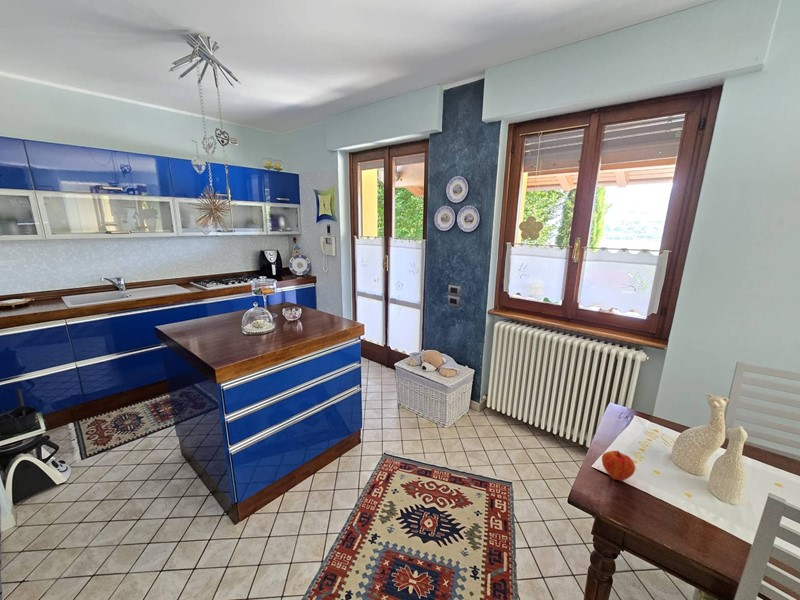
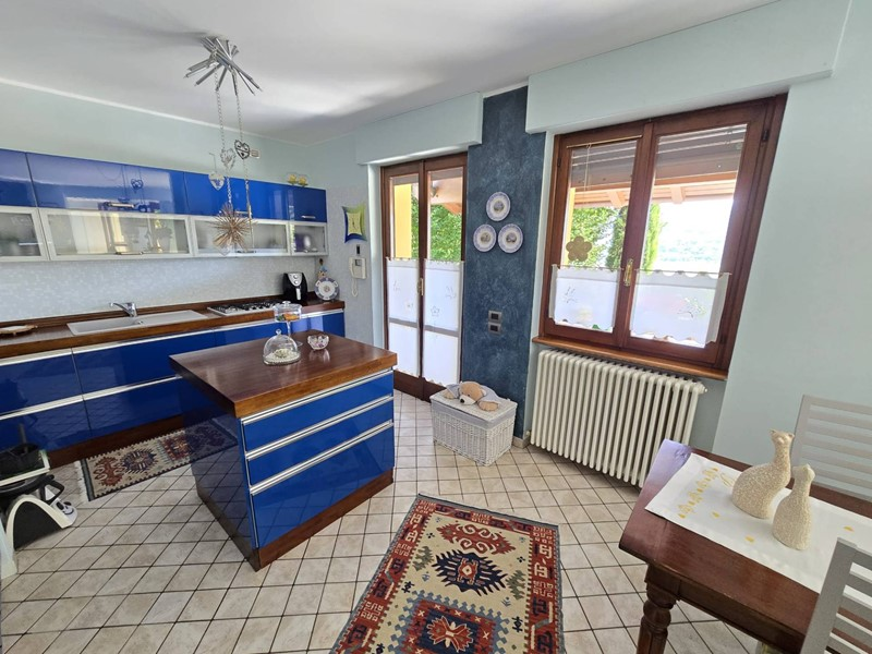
- fruit [601,449,636,482]
